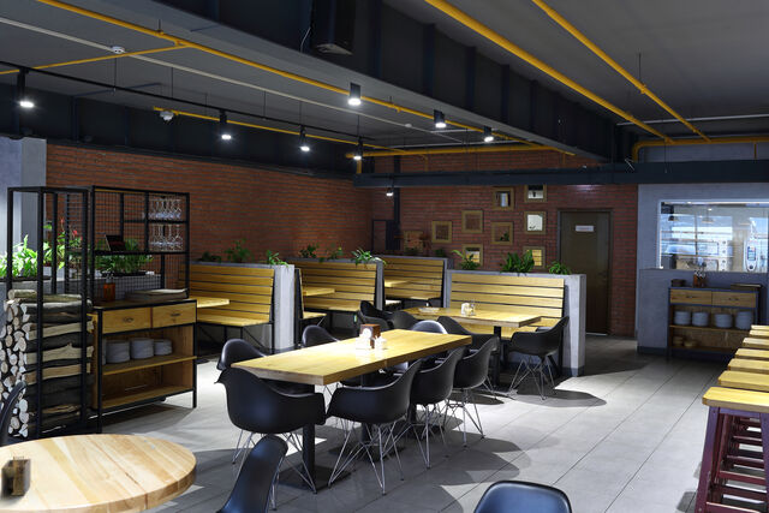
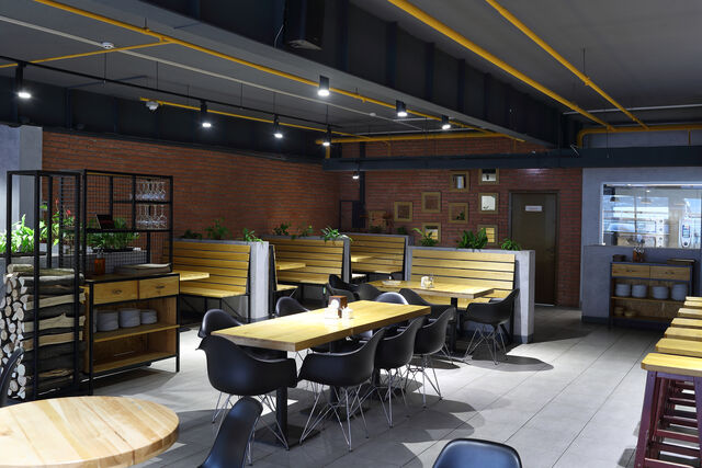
- napkin holder [0,455,32,499]
